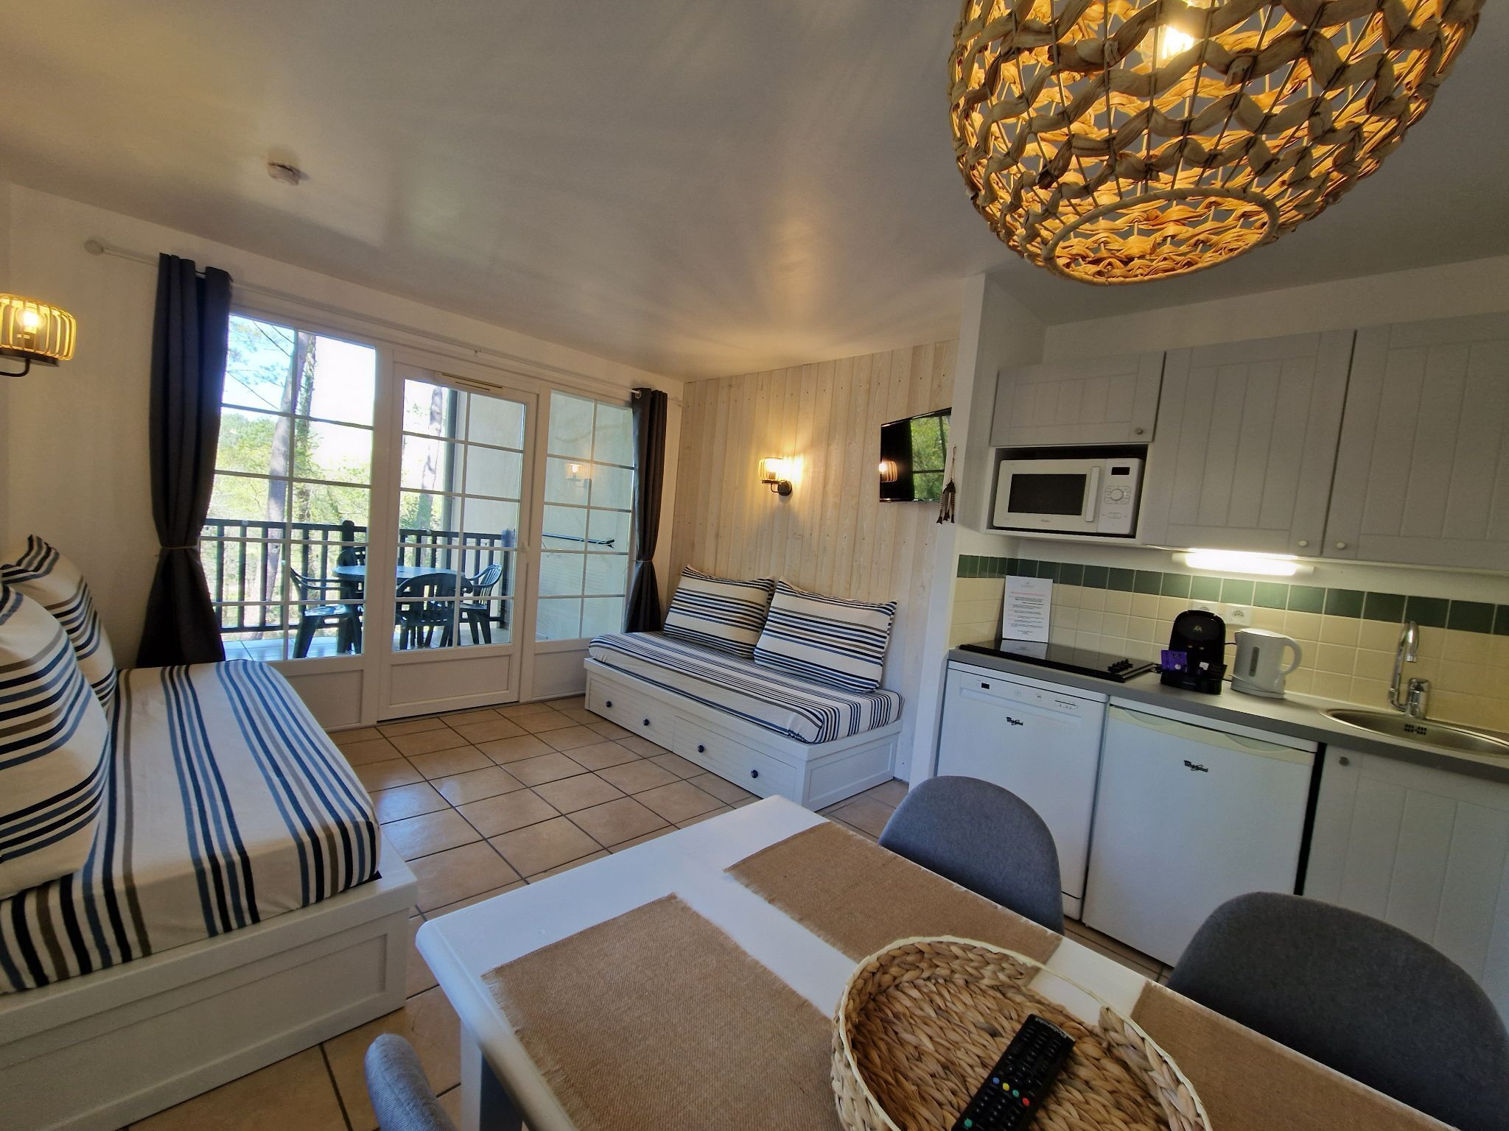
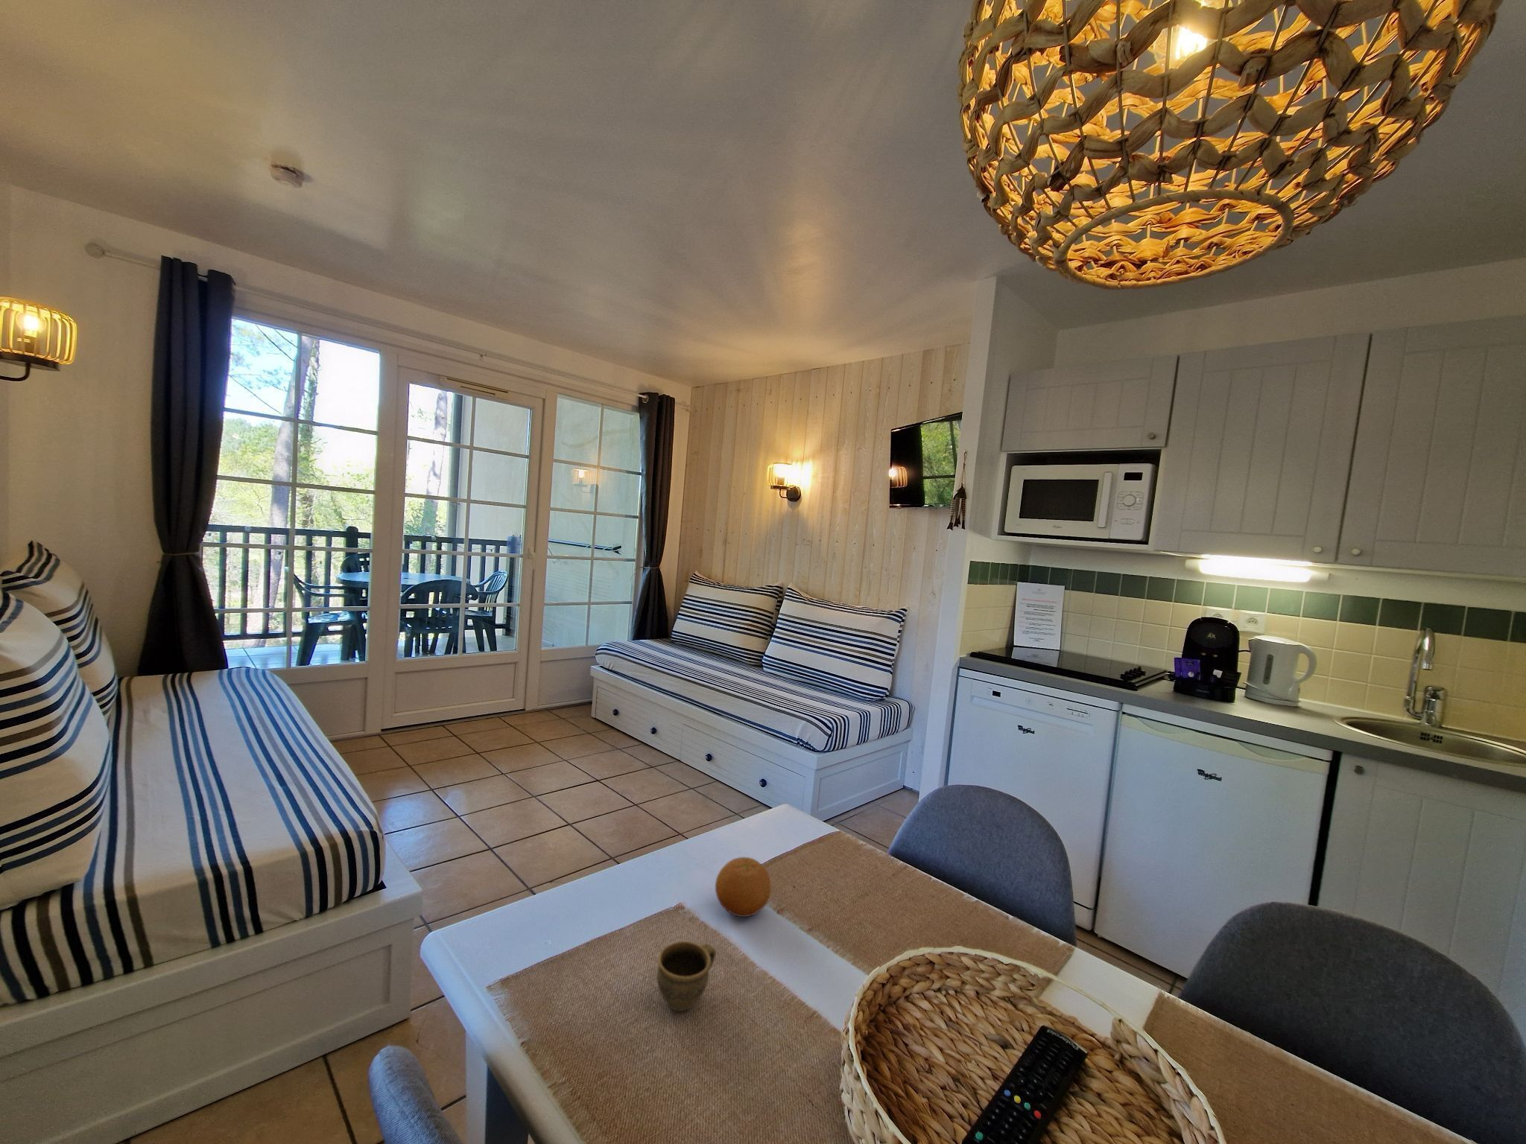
+ fruit [715,857,771,918]
+ cup [656,941,717,1012]
